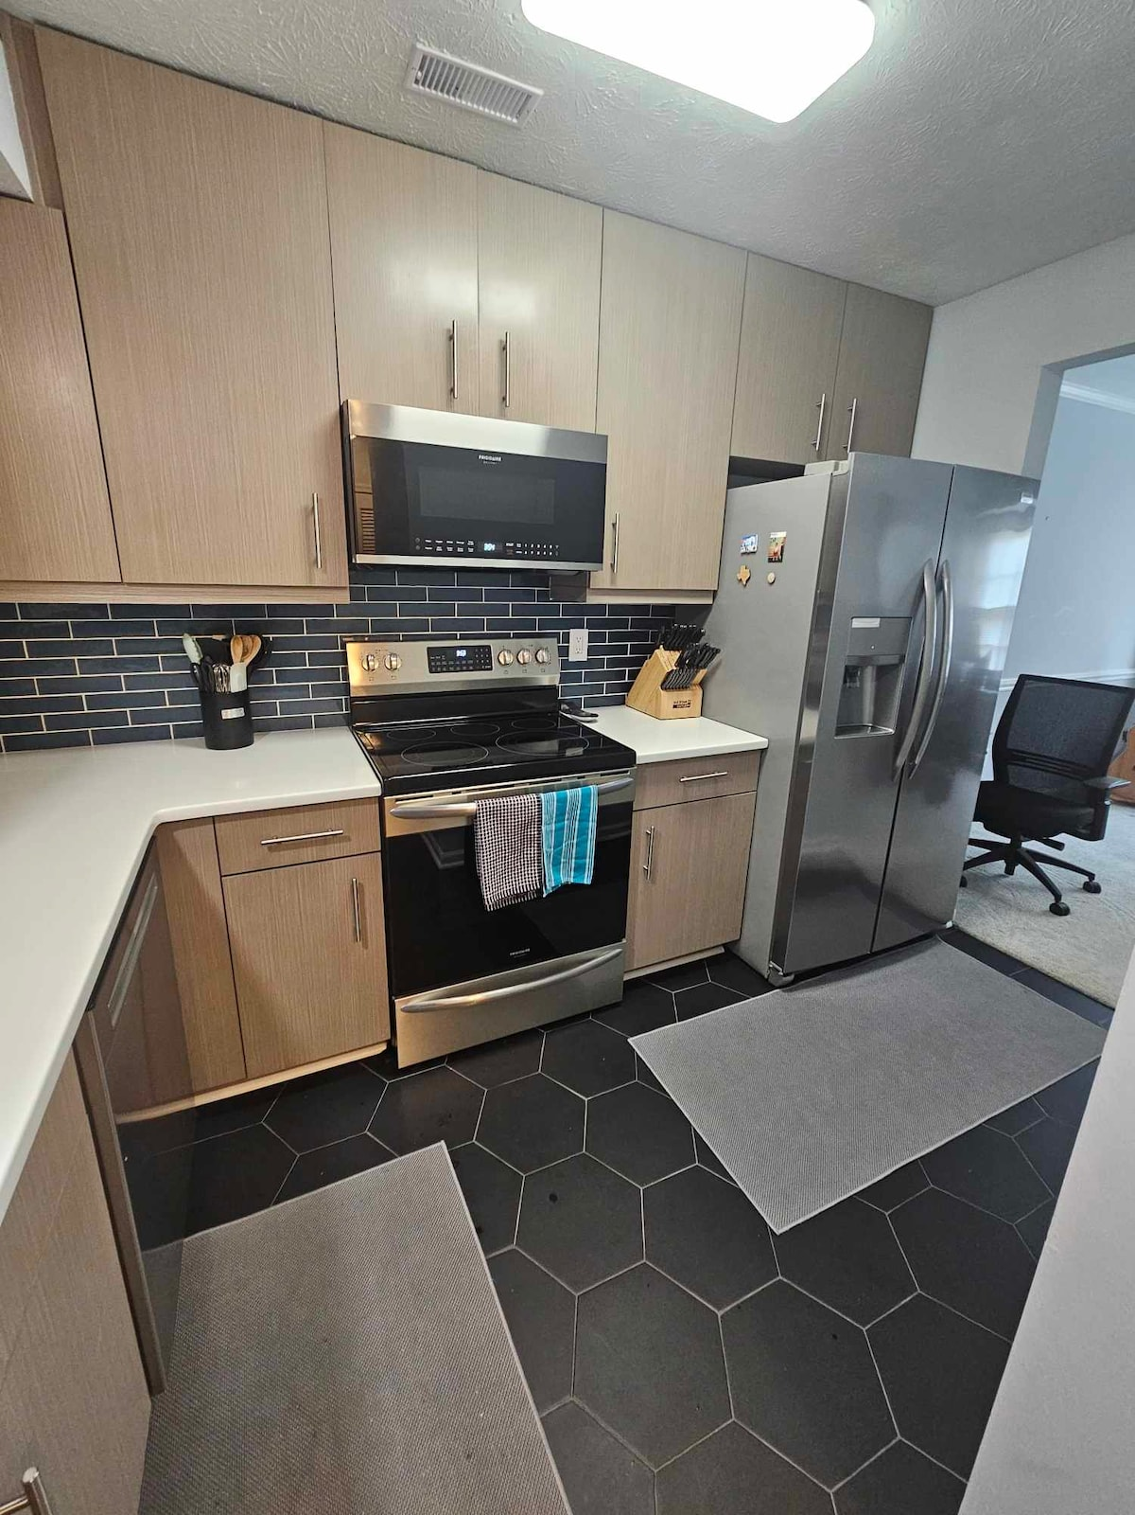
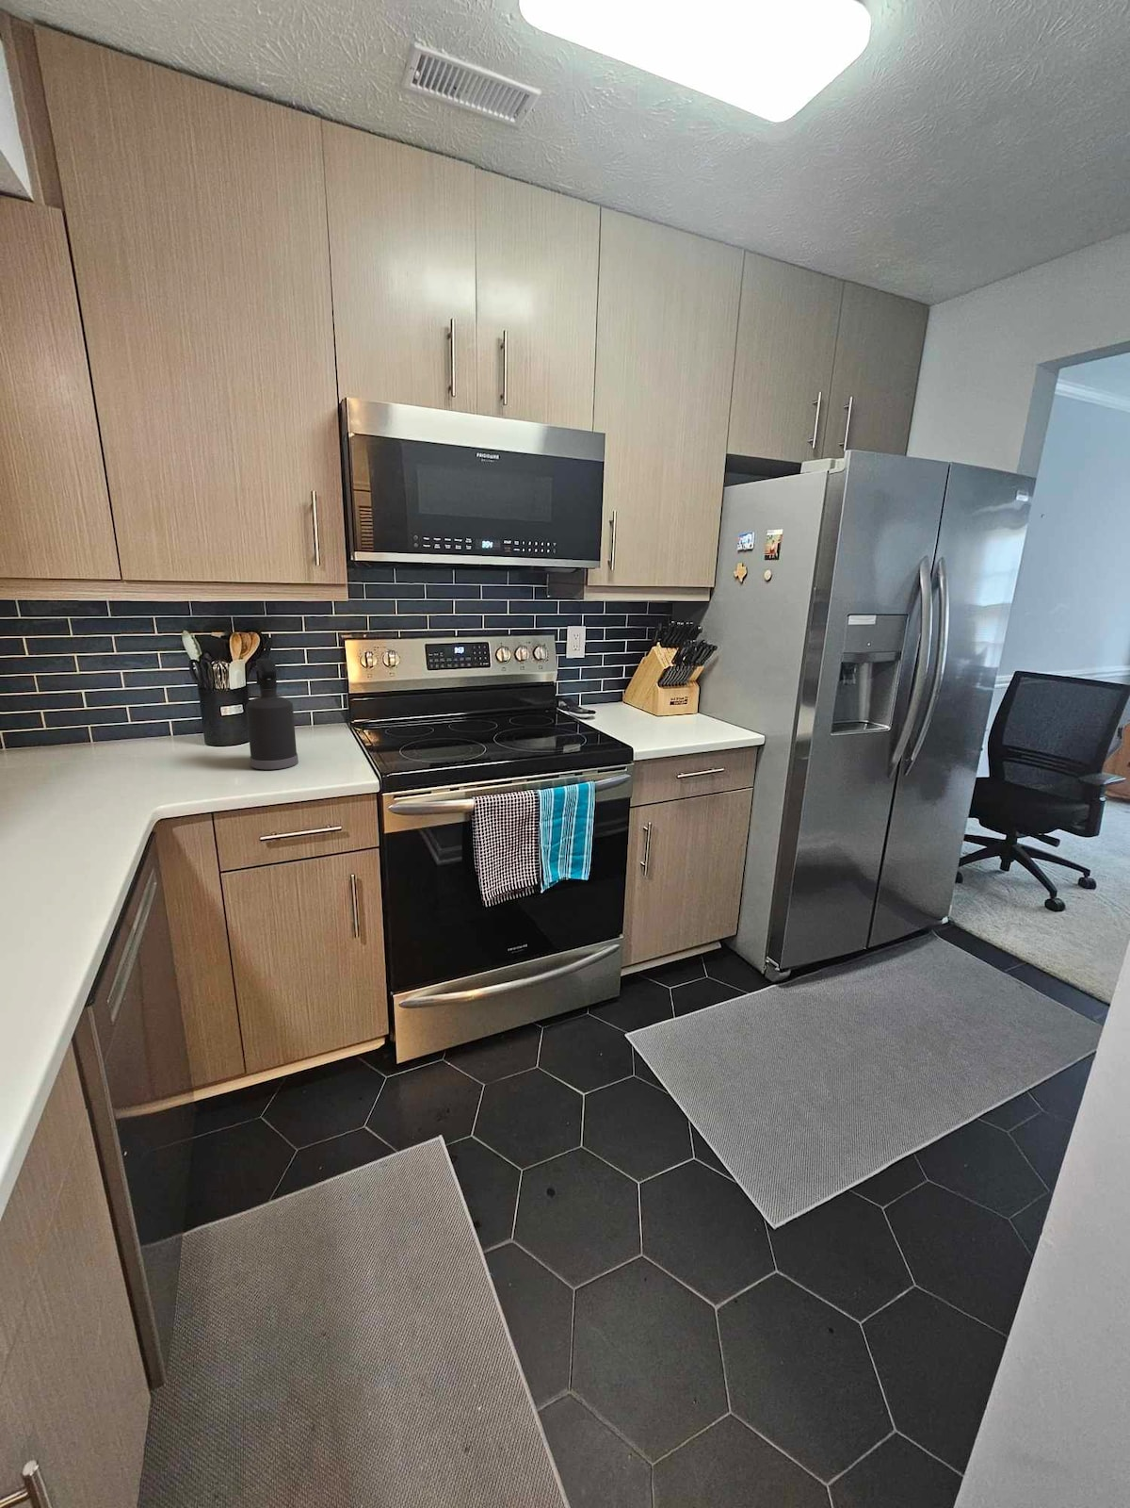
+ spray bottle [245,658,299,769]
